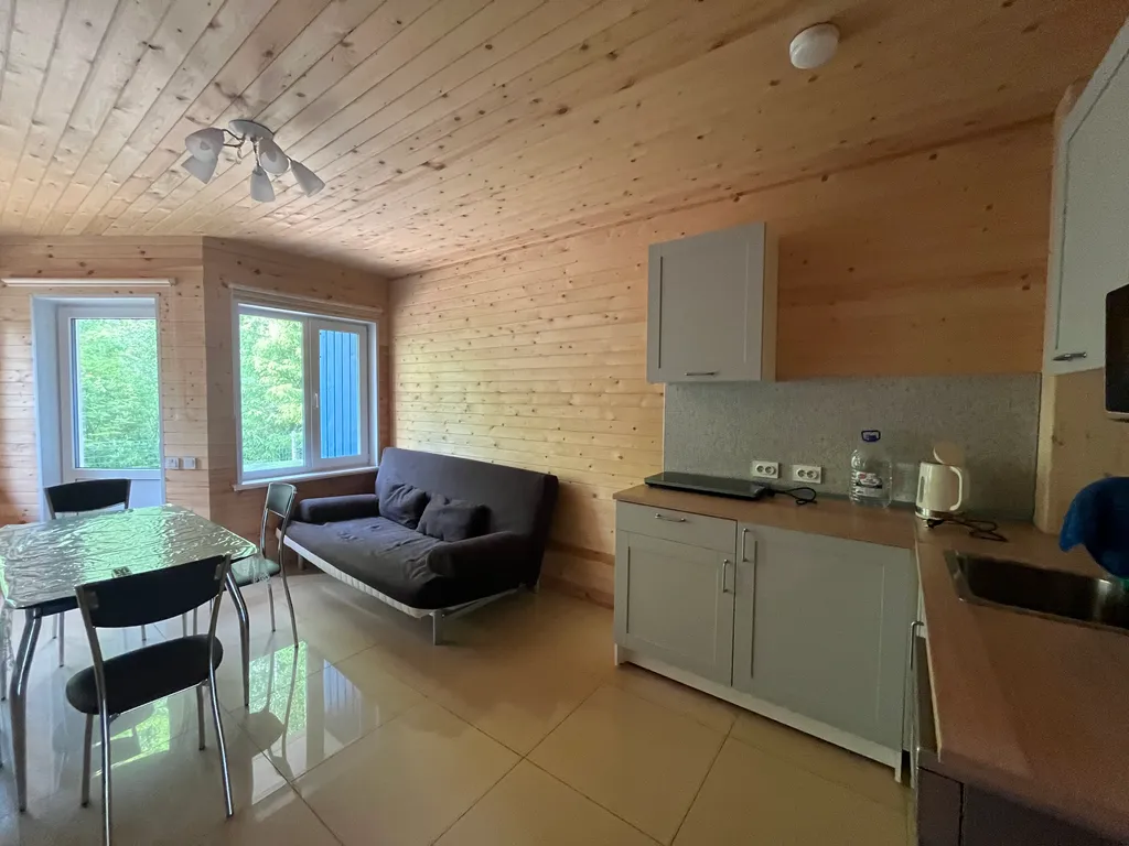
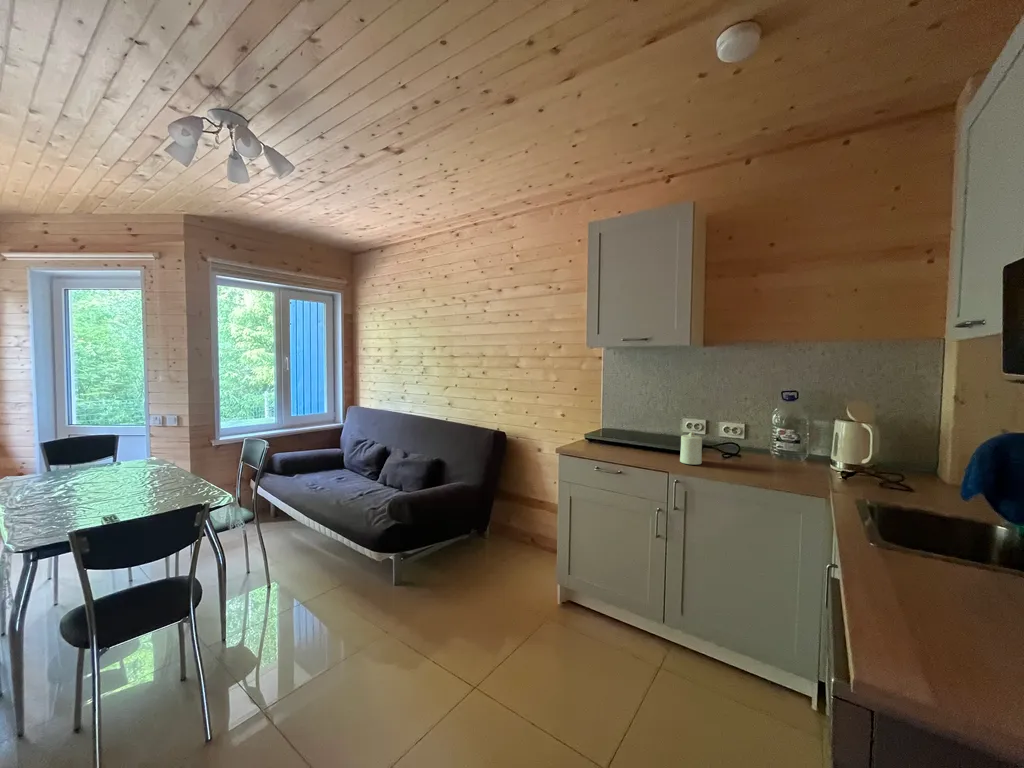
+ candle [679,431,703,465]
